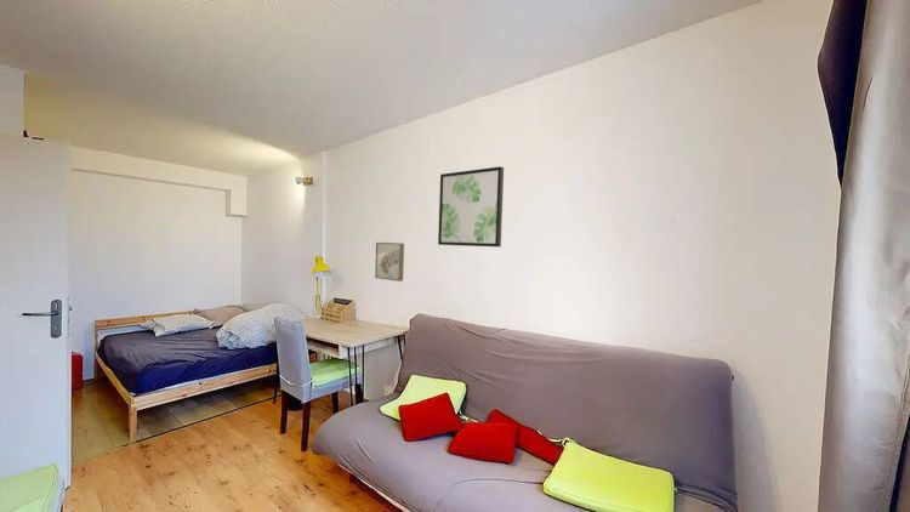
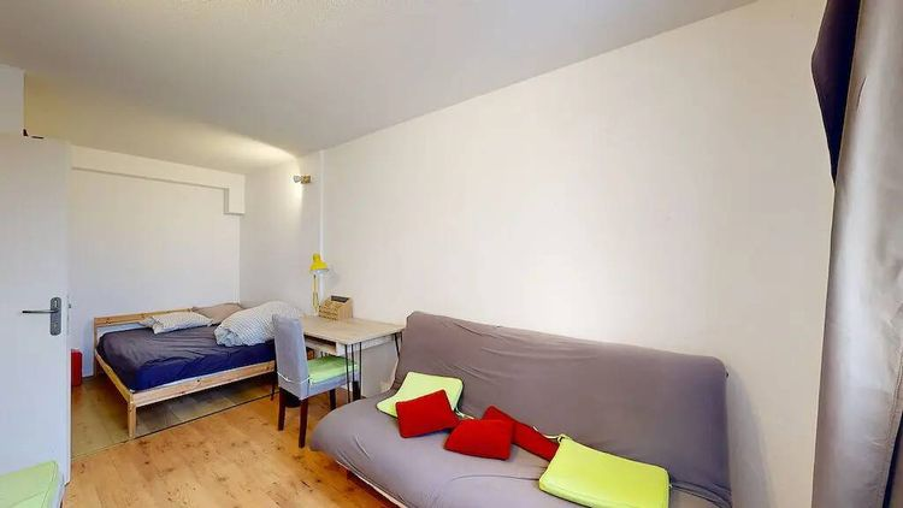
- wall art [437,165,505,249]
- wall art [374,241,405,283]
